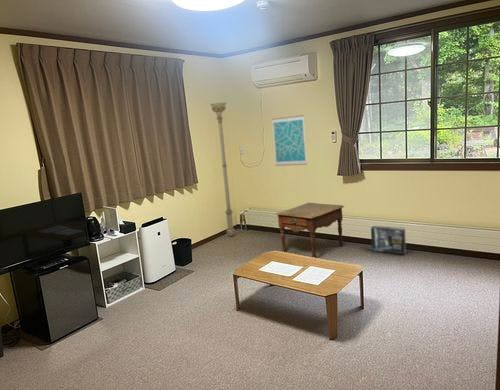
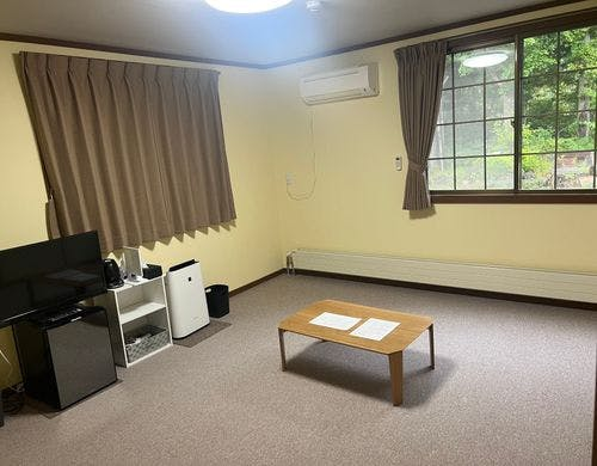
- floor lamp [209,101,236,237]
- side table [275,202,345,259]
- wall art [271,114,308,167]
- box [370,225,407,255]
